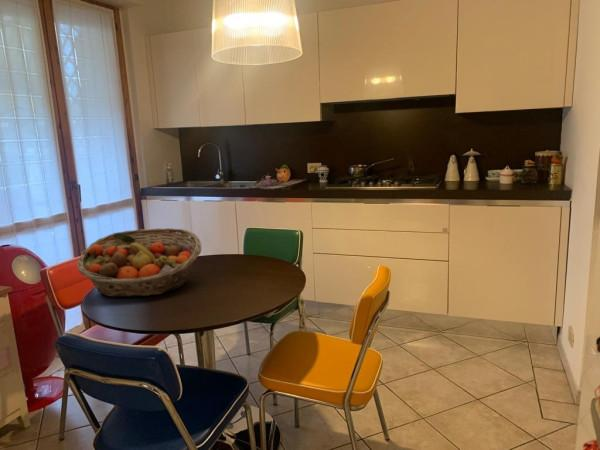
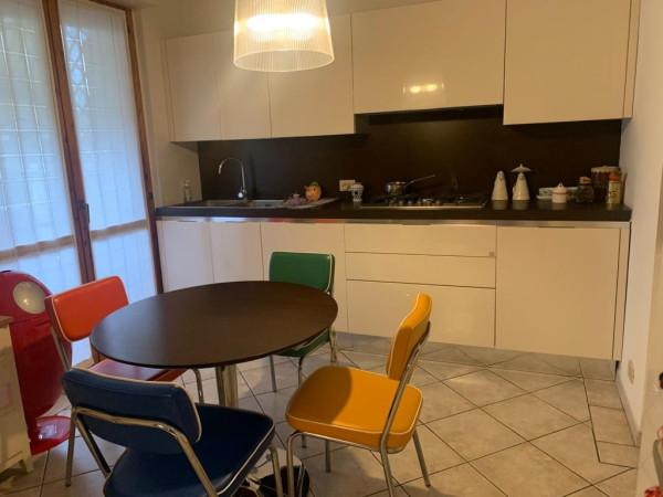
- fruit basket [76,227,202,298]
